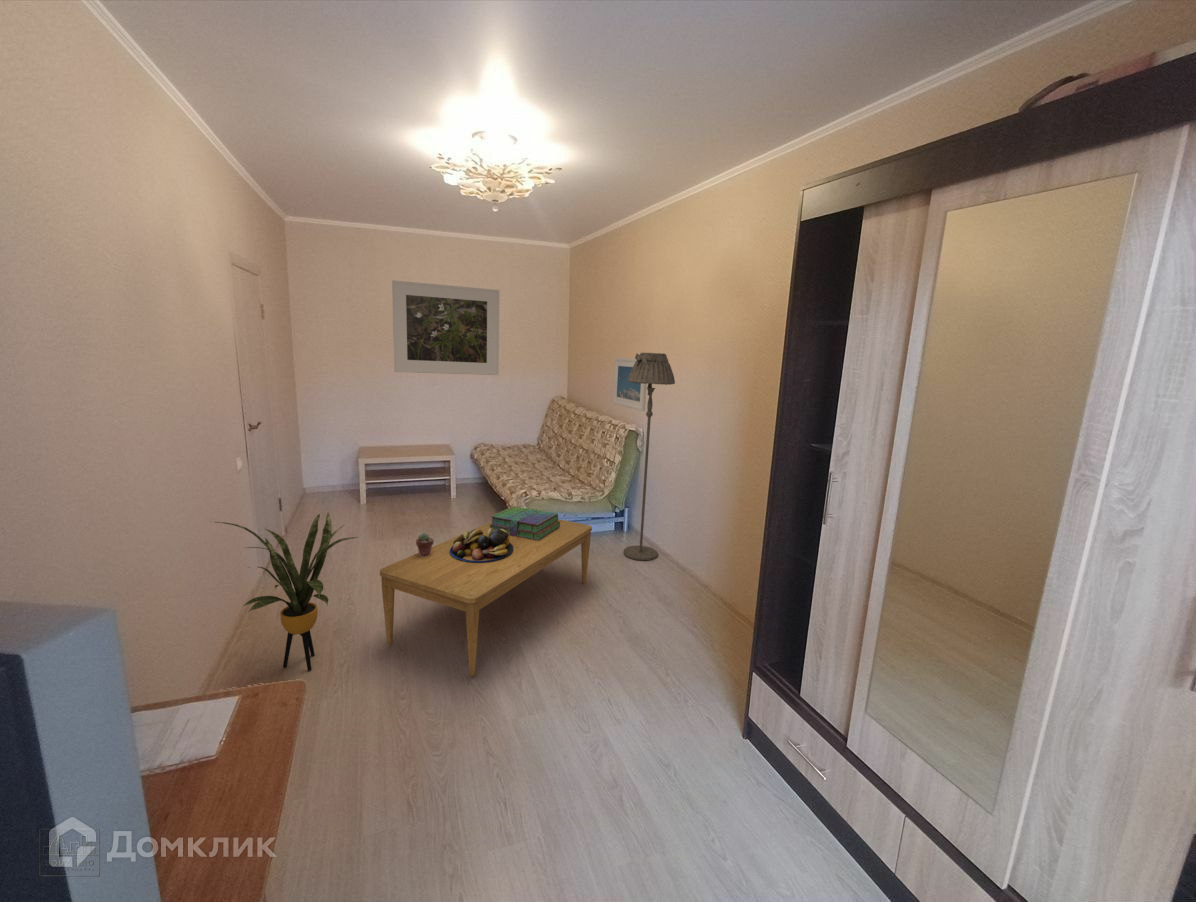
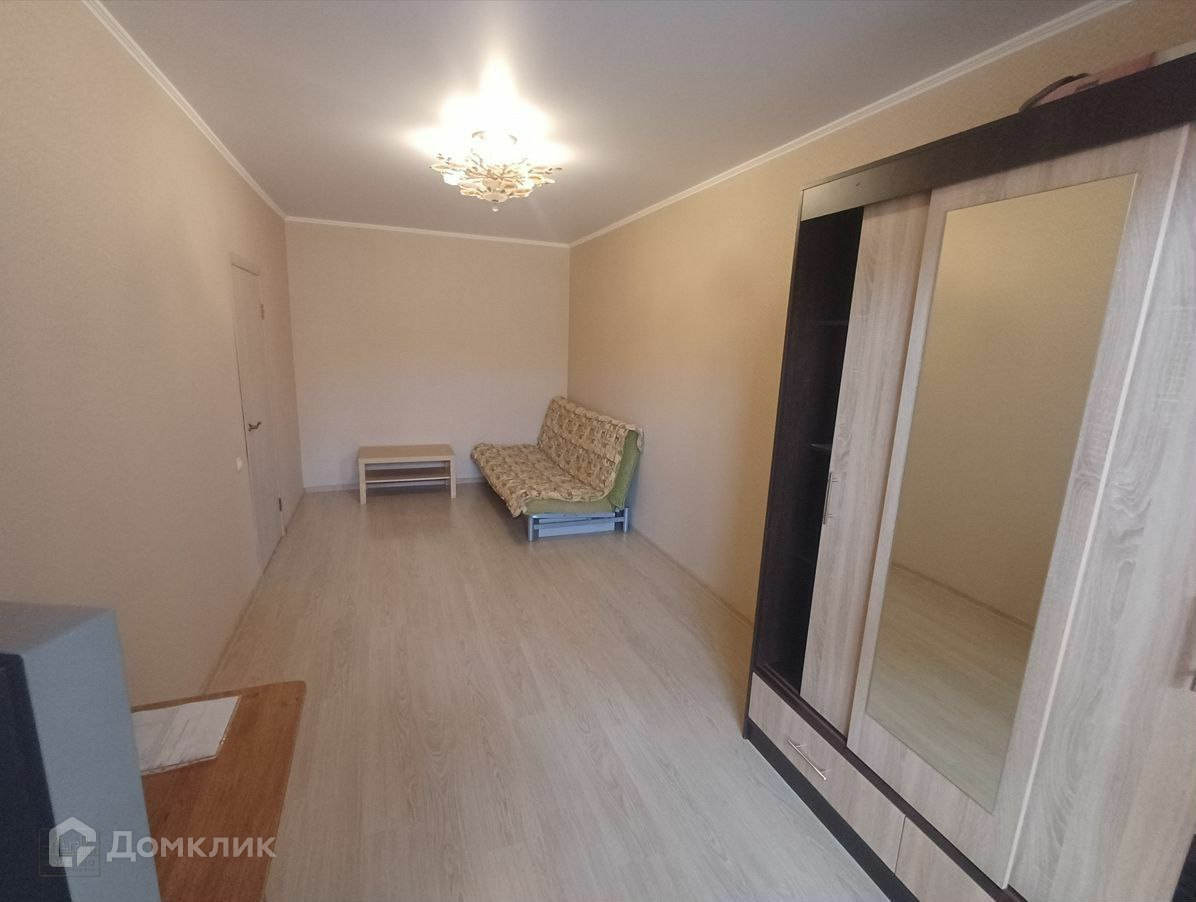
- floor lamp [623,352,676,561]
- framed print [612,357,648,412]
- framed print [391,279,500,376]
- house plant [208,511,360,672]
- fruit bowl [449,528,513,563]
- stack of books [489,505,560,540]
- coffee table [379,518,593,677]
- potted succulent [415,532,435,557]
